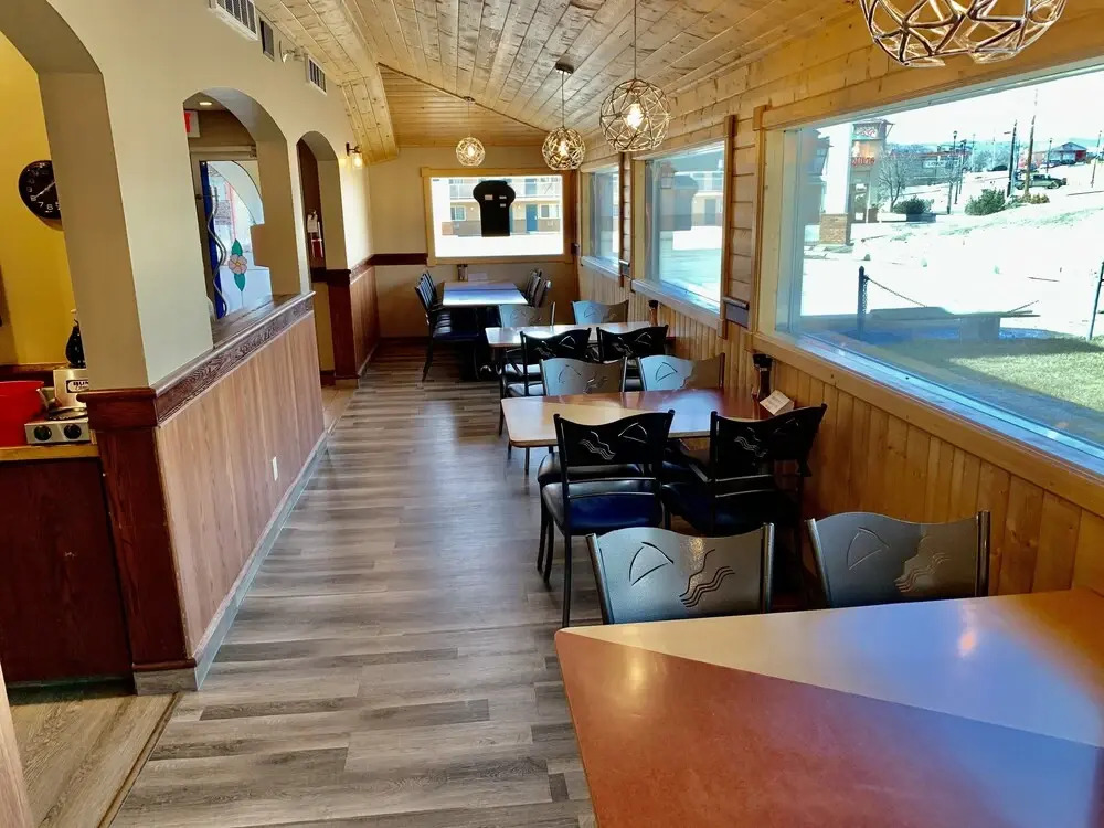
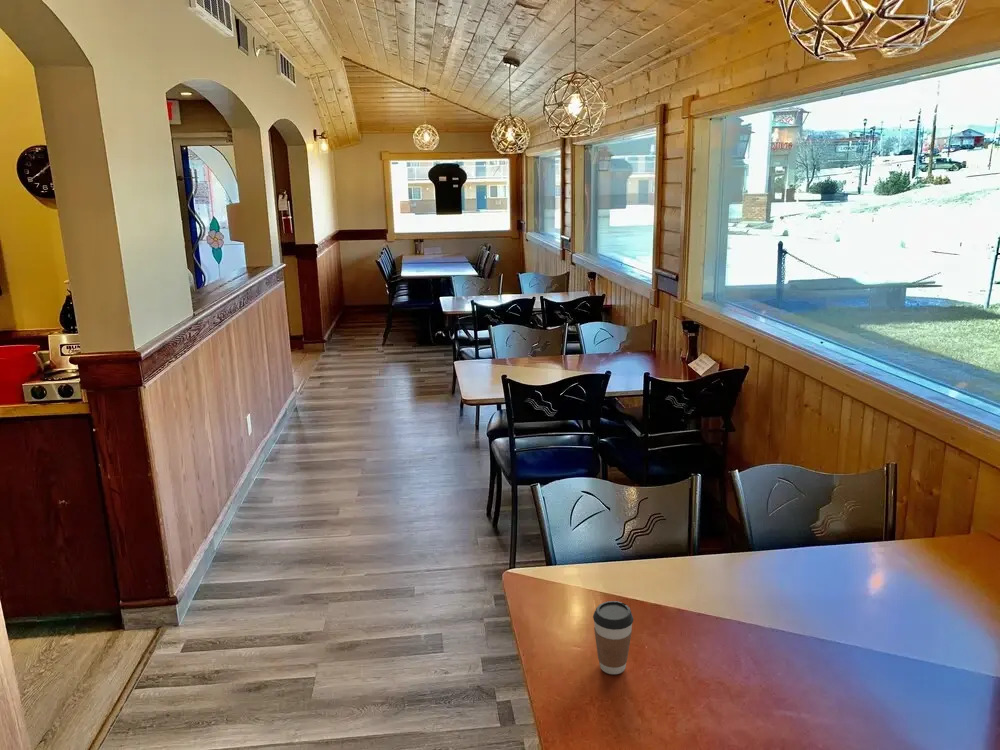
+ coffee cup [592,600,634,675]
